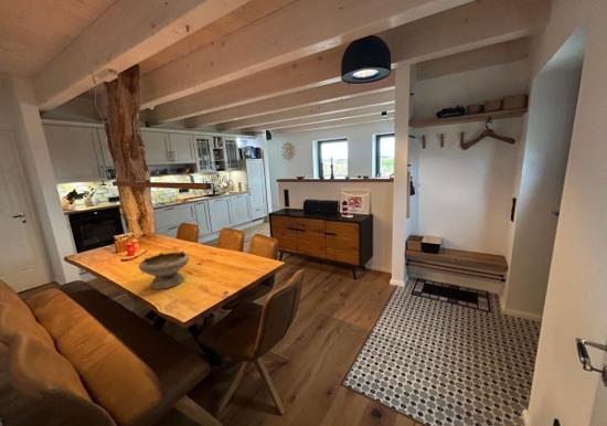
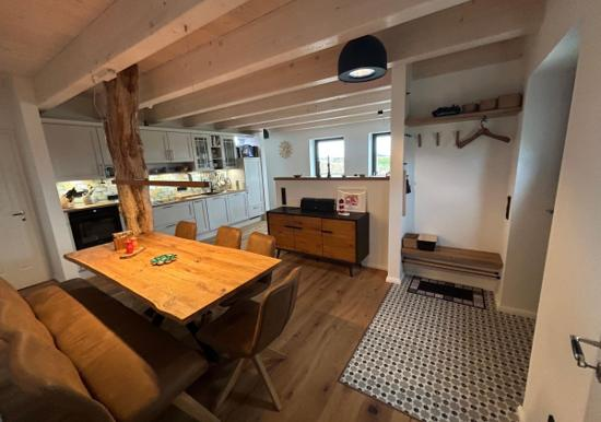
- bowl [138,249,190,290]
